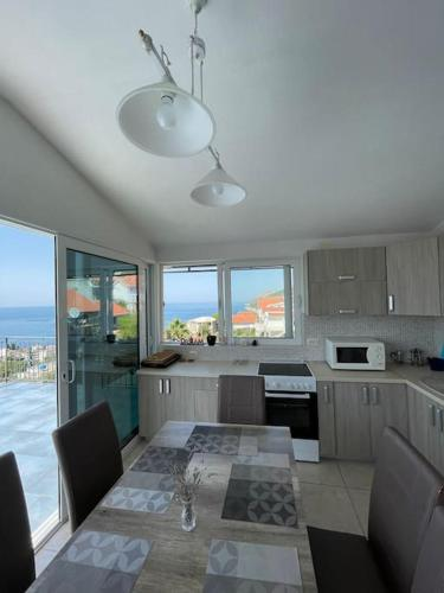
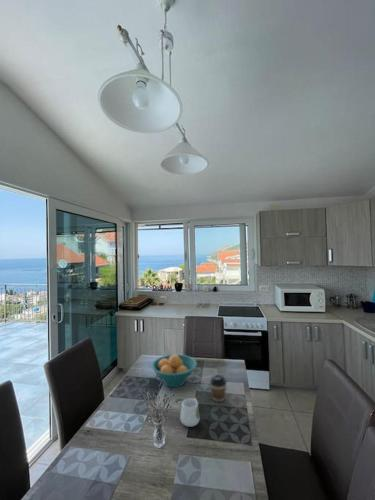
+ coffee cup [209,374,228,403]
+ mug [179,397,201,428]
+ fruit bowl [150,354,198,388]
